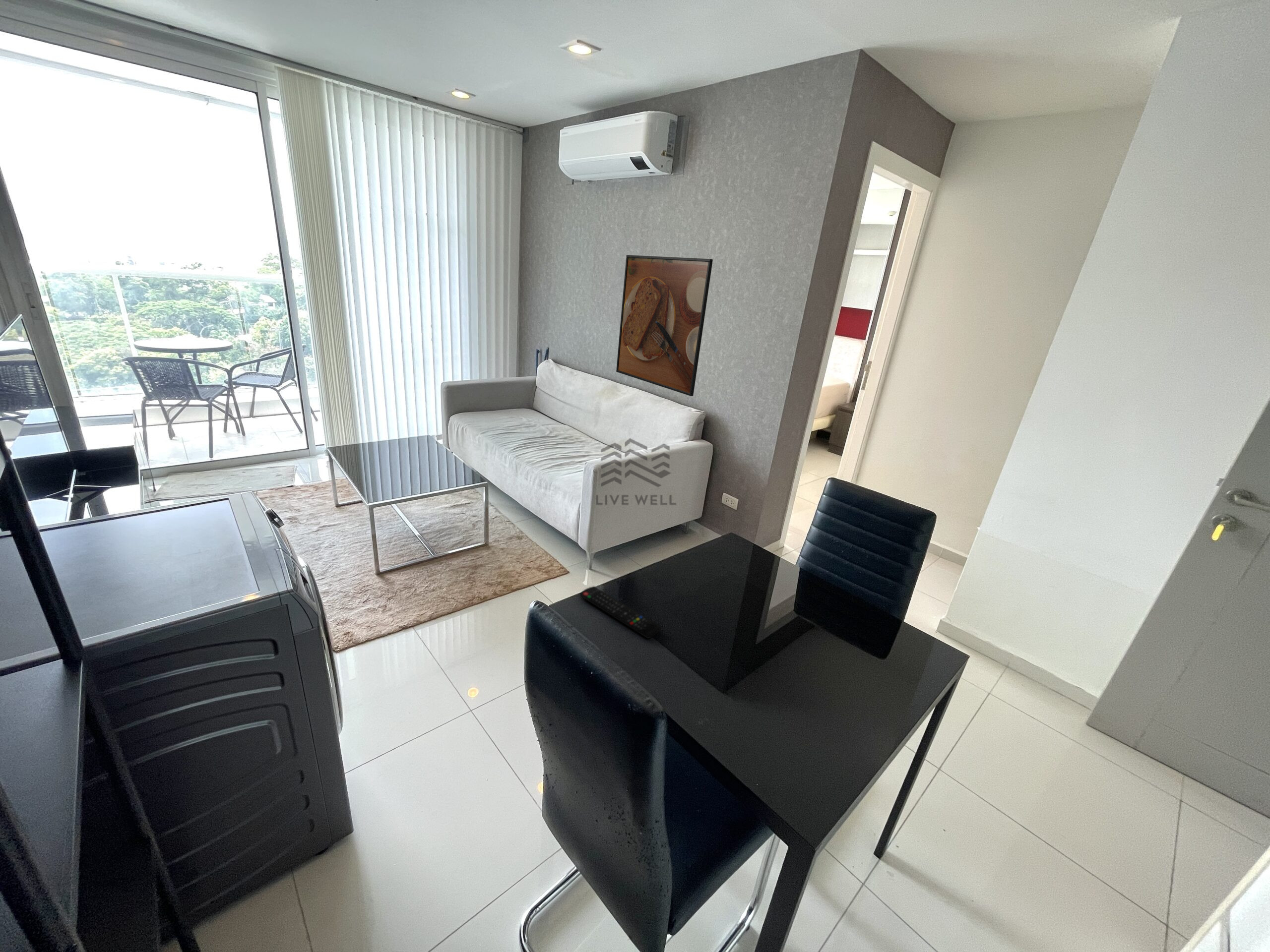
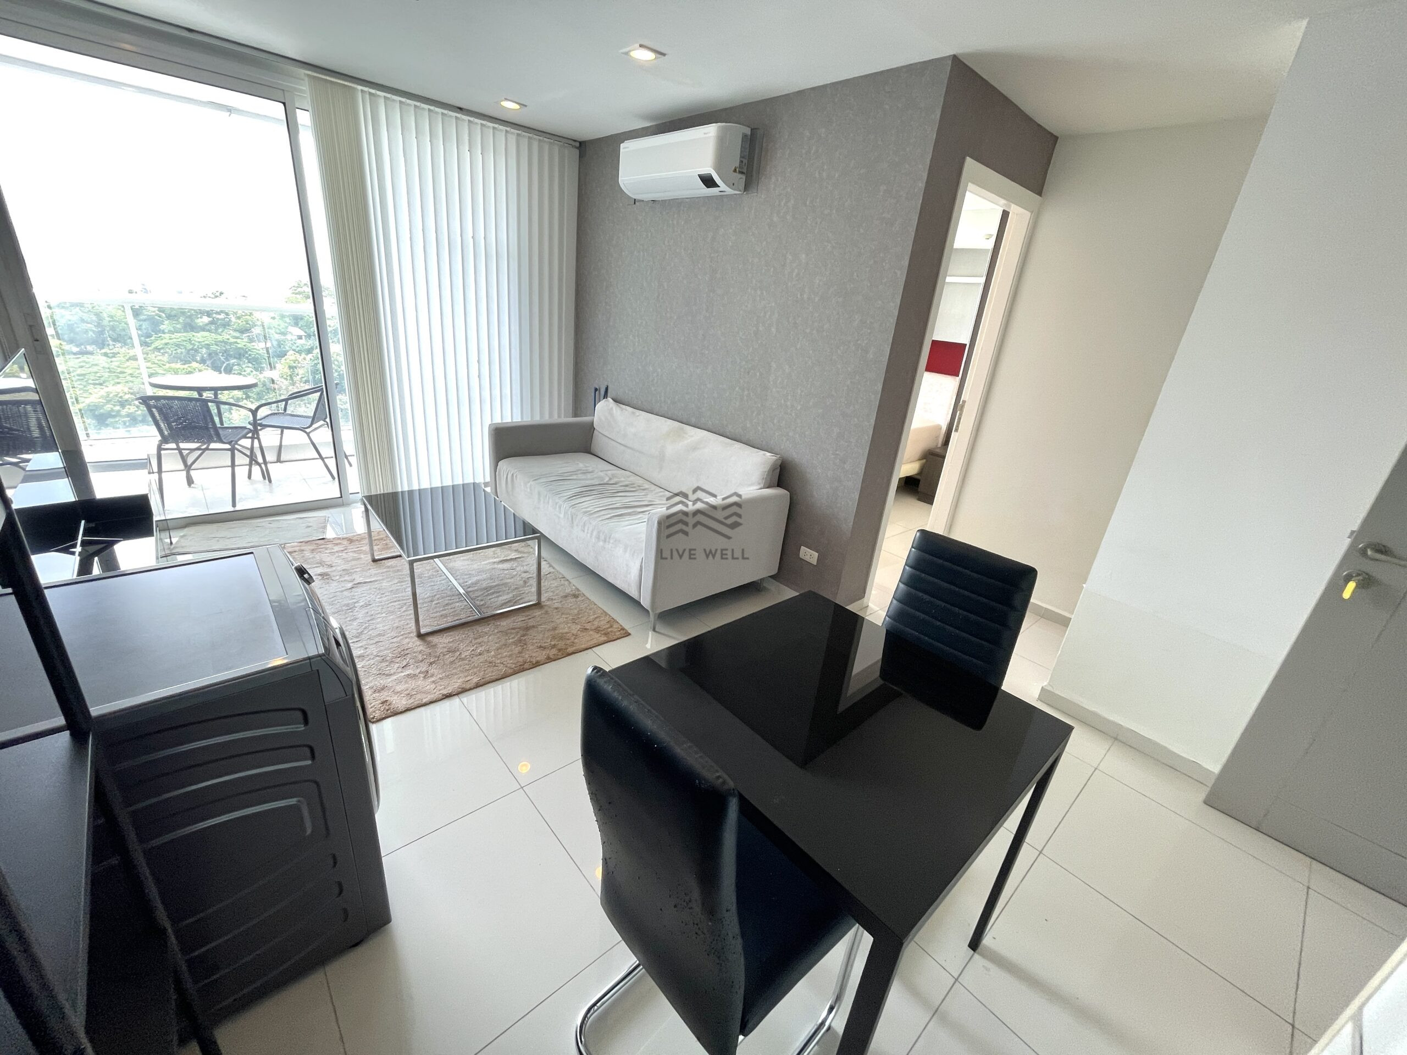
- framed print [616,254,713,397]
- remote control [579,586,662,639]
